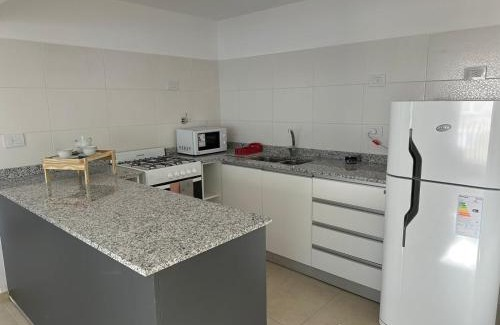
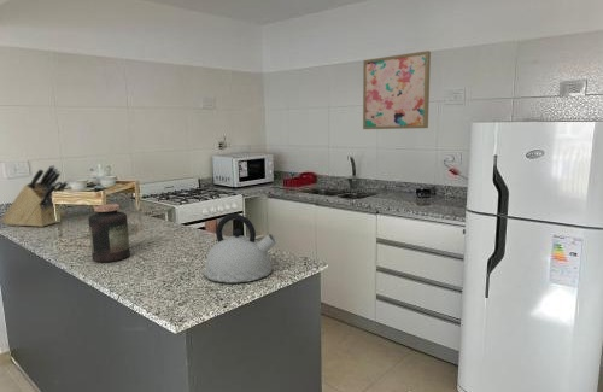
+ knife block [0,164,69,228]
+ jar [87,203,131,263]
+ kettle [203,212,279,283]
+ wall art [362,49,432,130]
